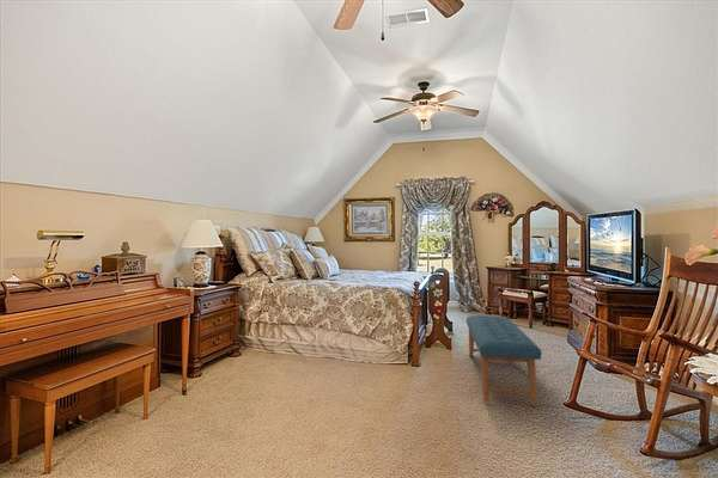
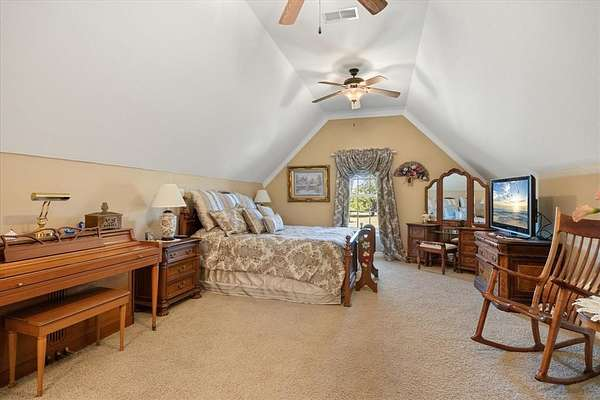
- bench [466,314,542,407]
